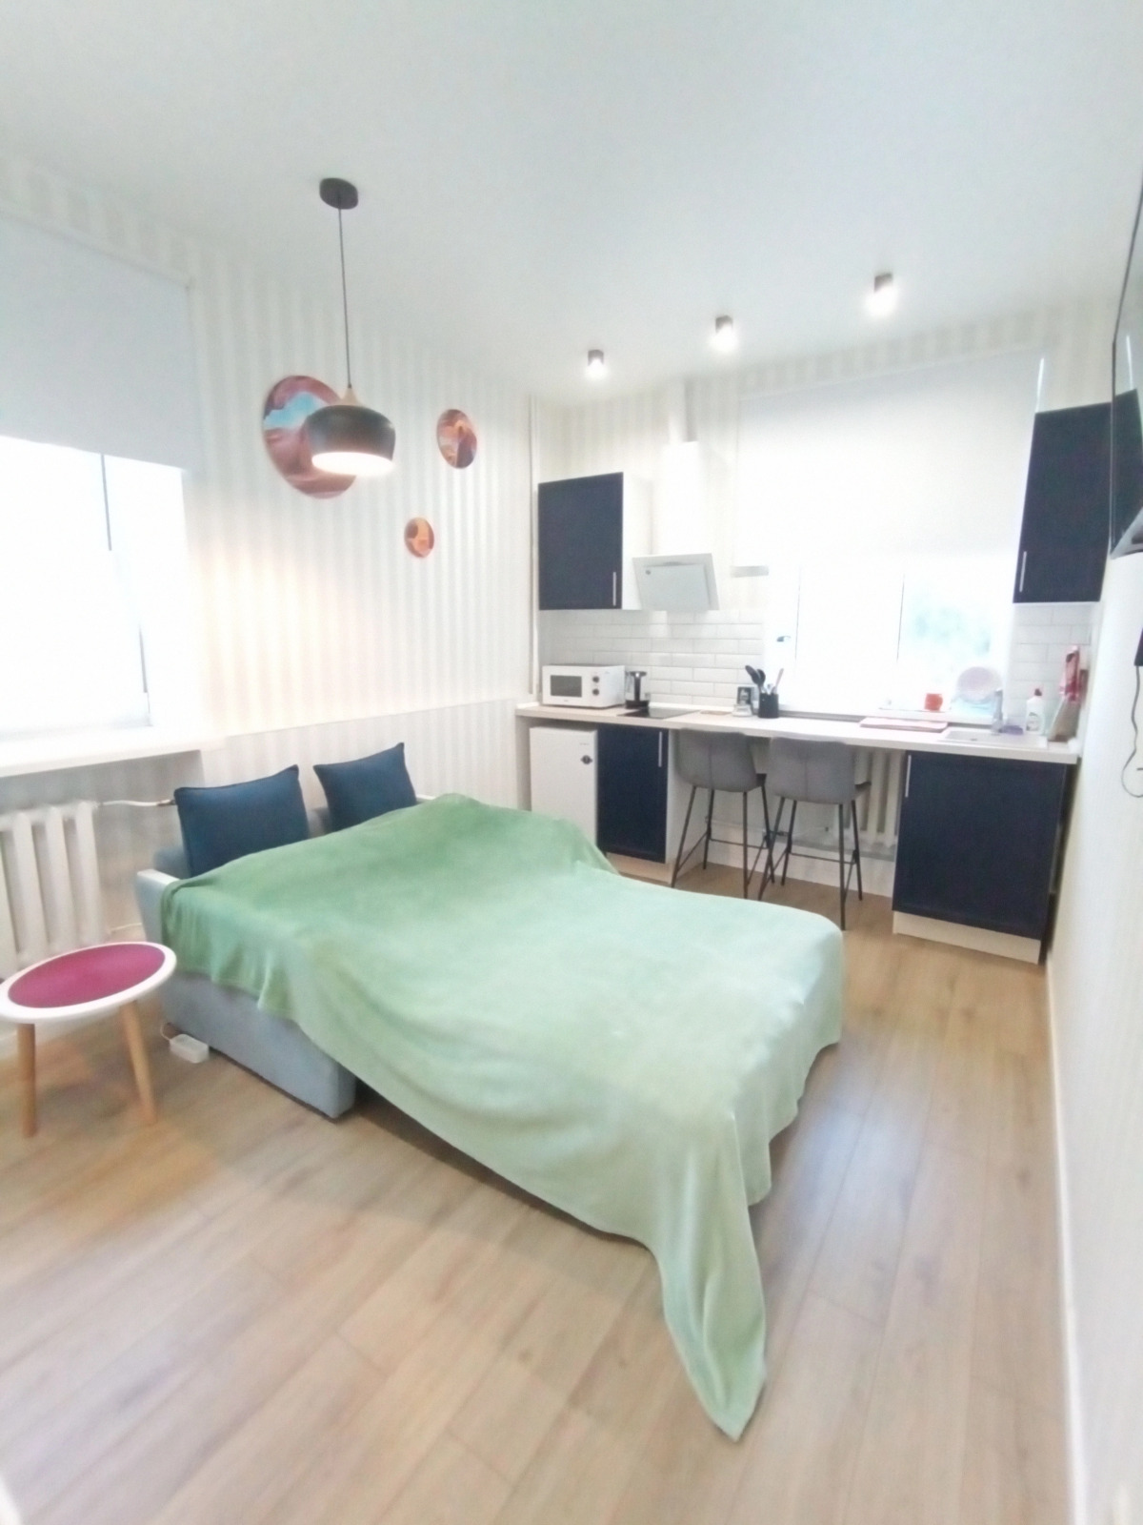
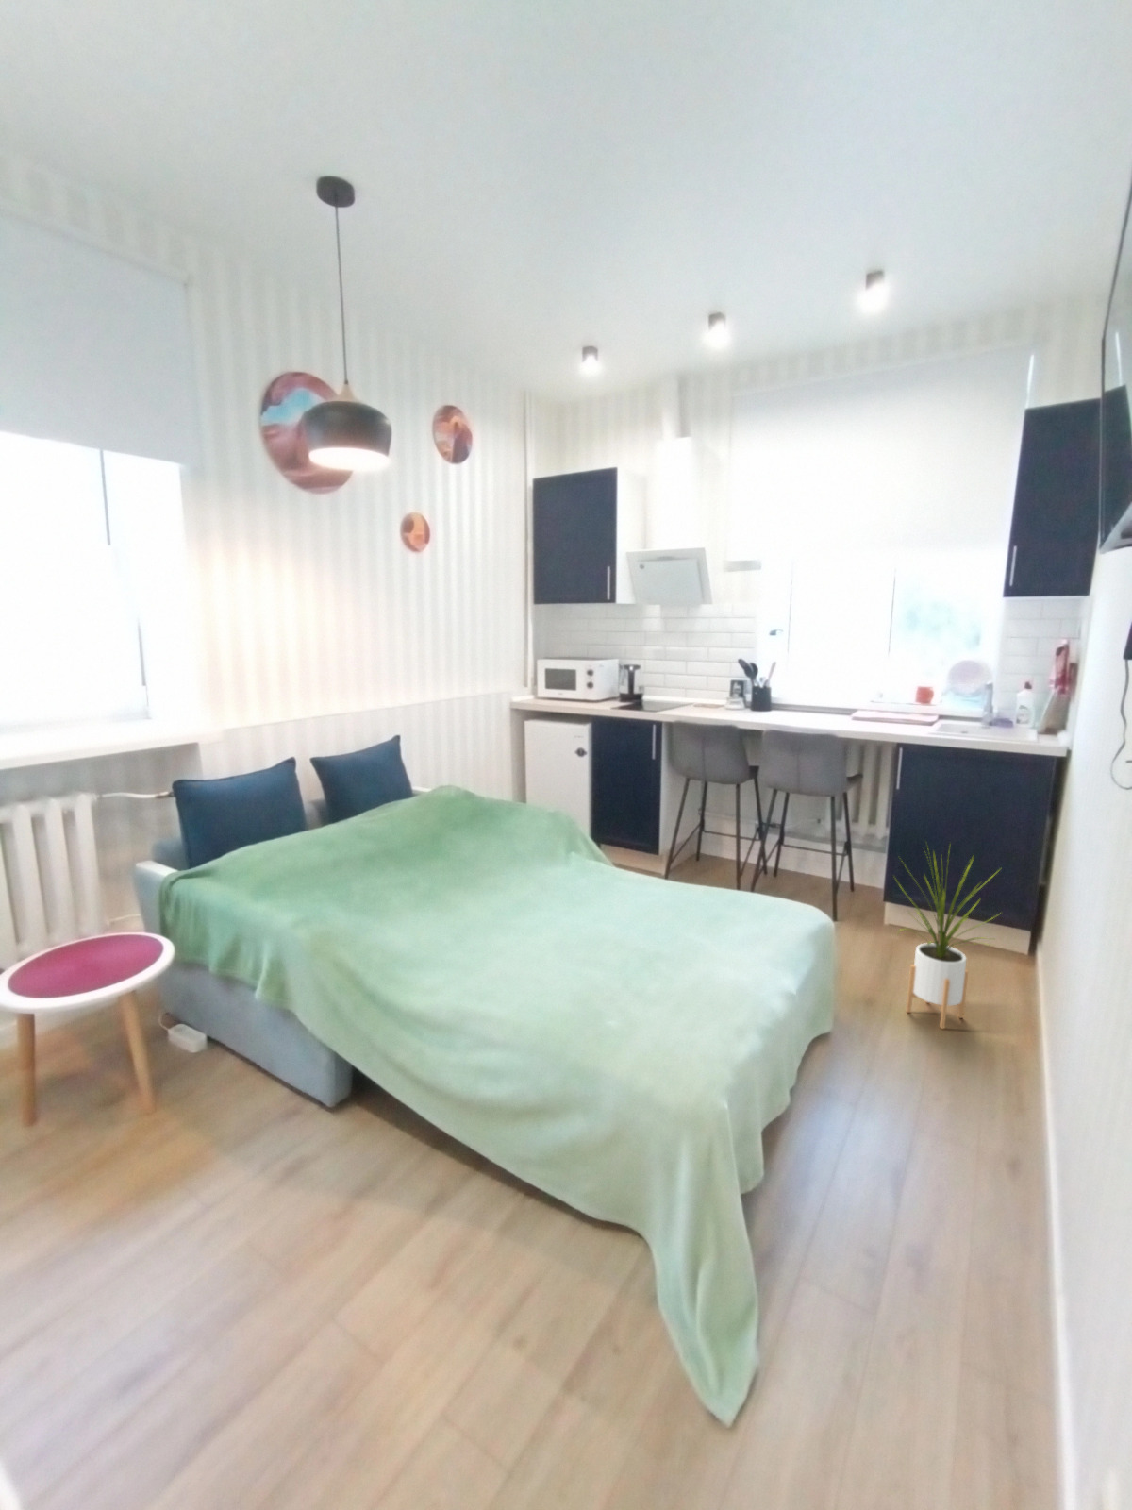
+ house plant [892,839,1002,1030]
